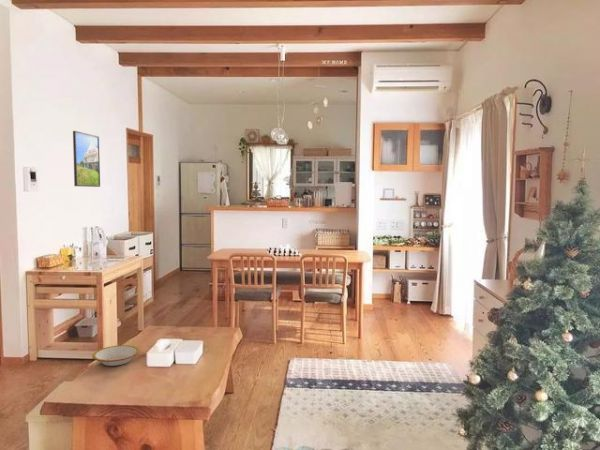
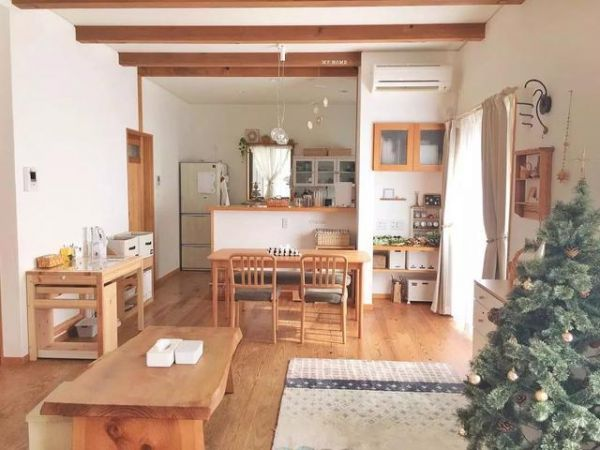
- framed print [72,130,101,188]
- bowl [91,344,140,367]
